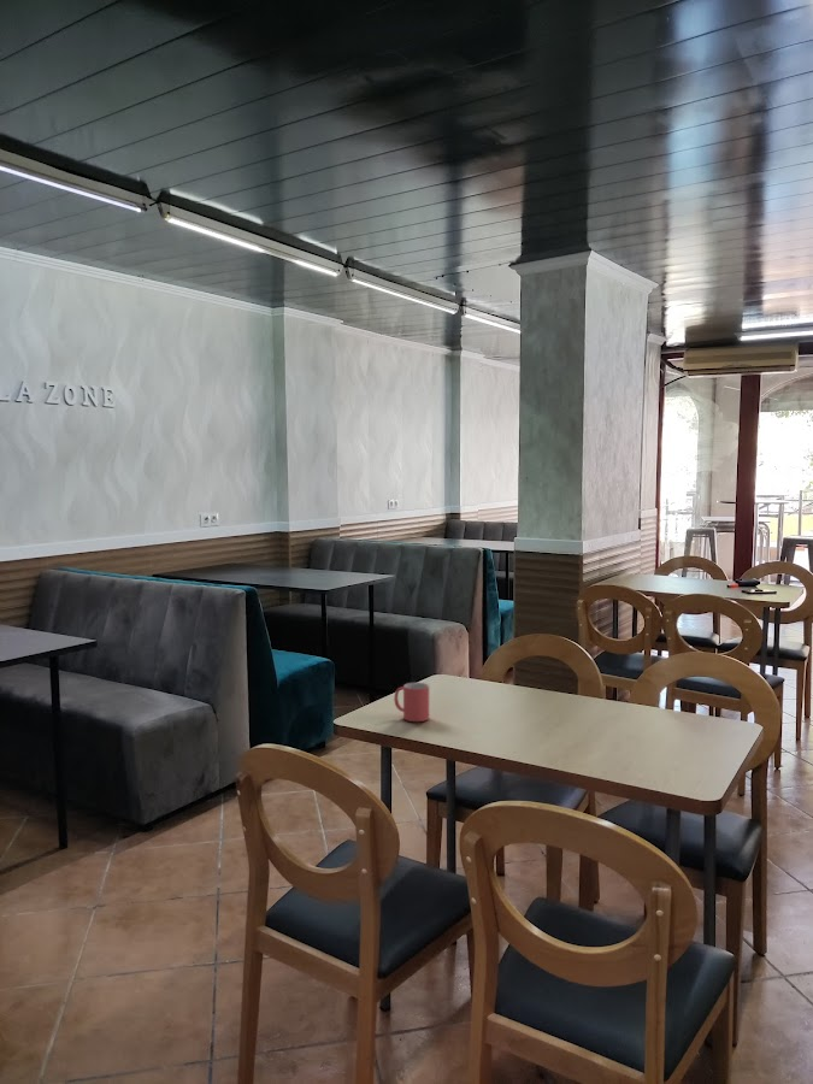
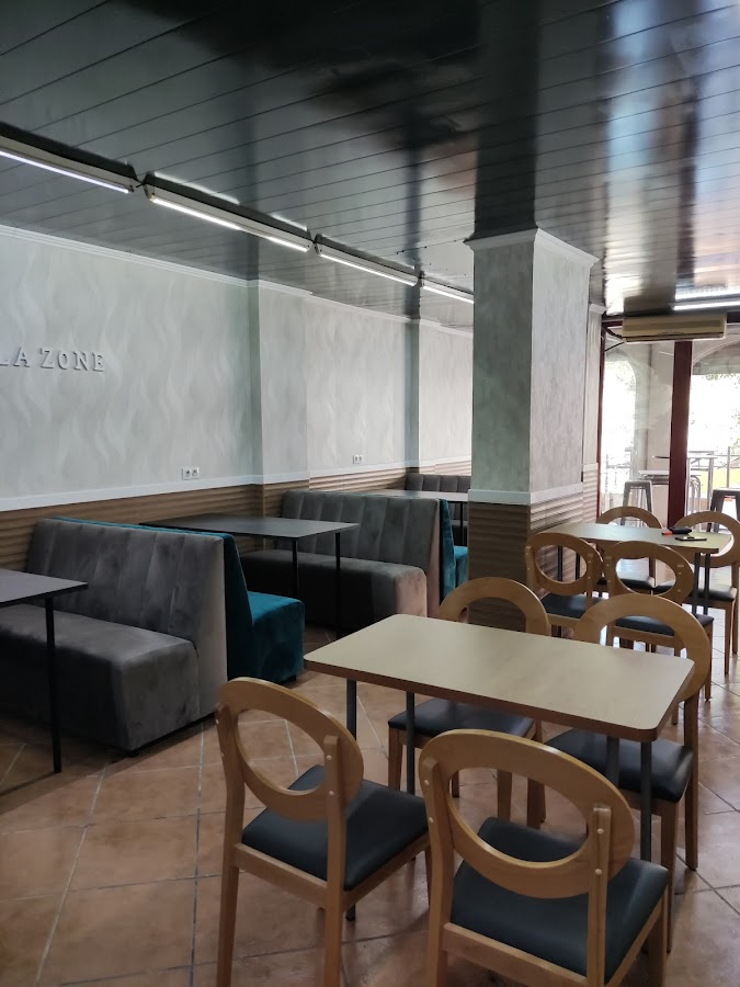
- mug [394,682,430,723]
